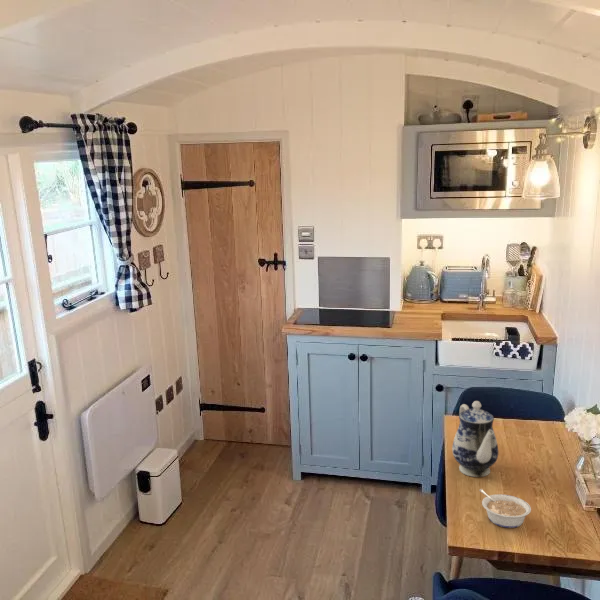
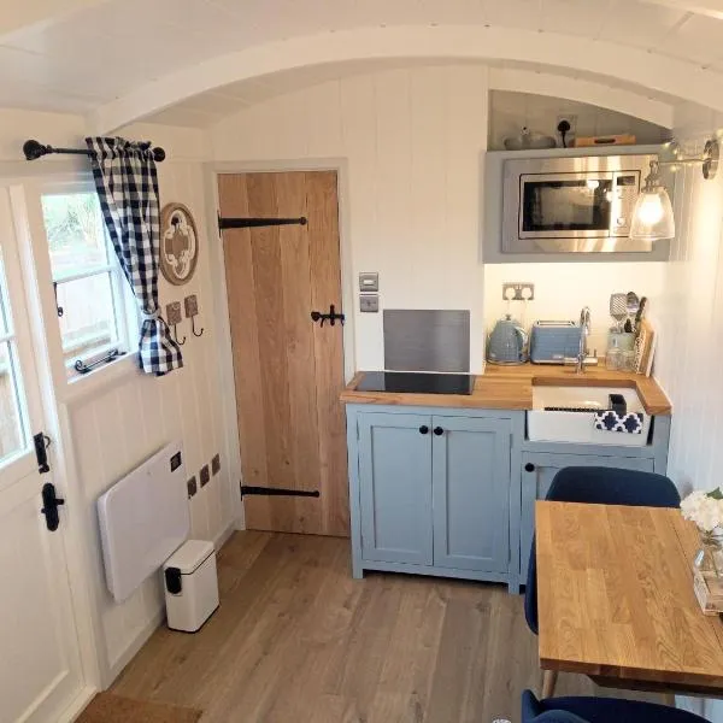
- teapot [451,400,499,478]
- legume [478,488,532,529]
